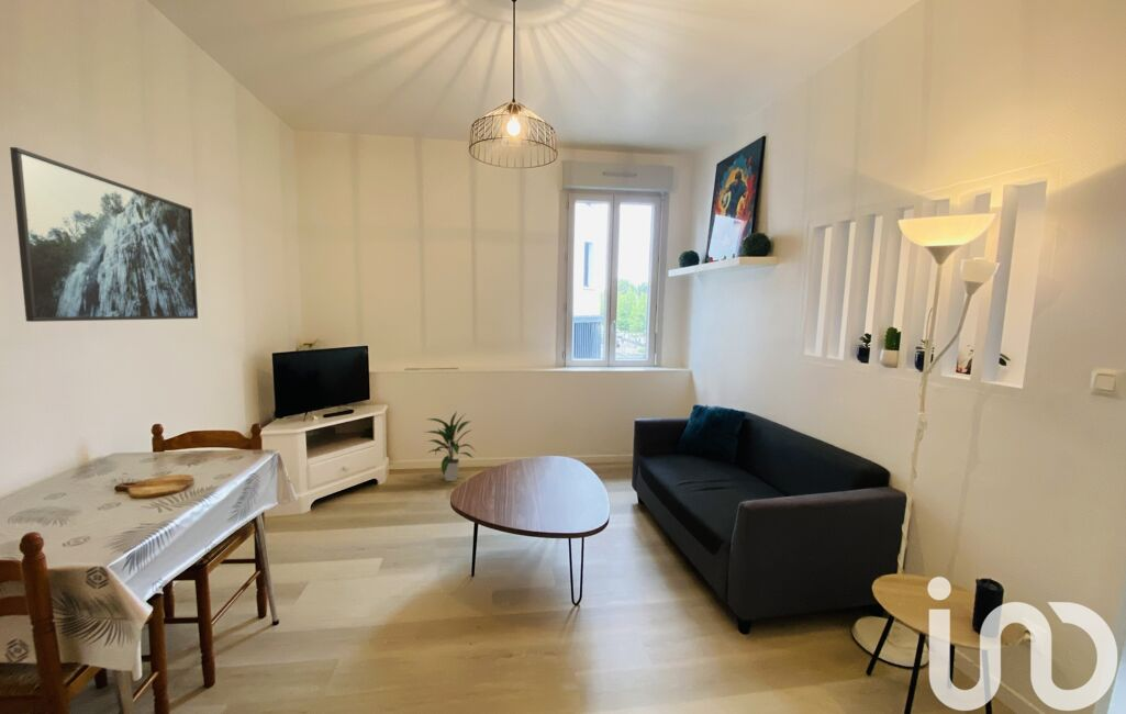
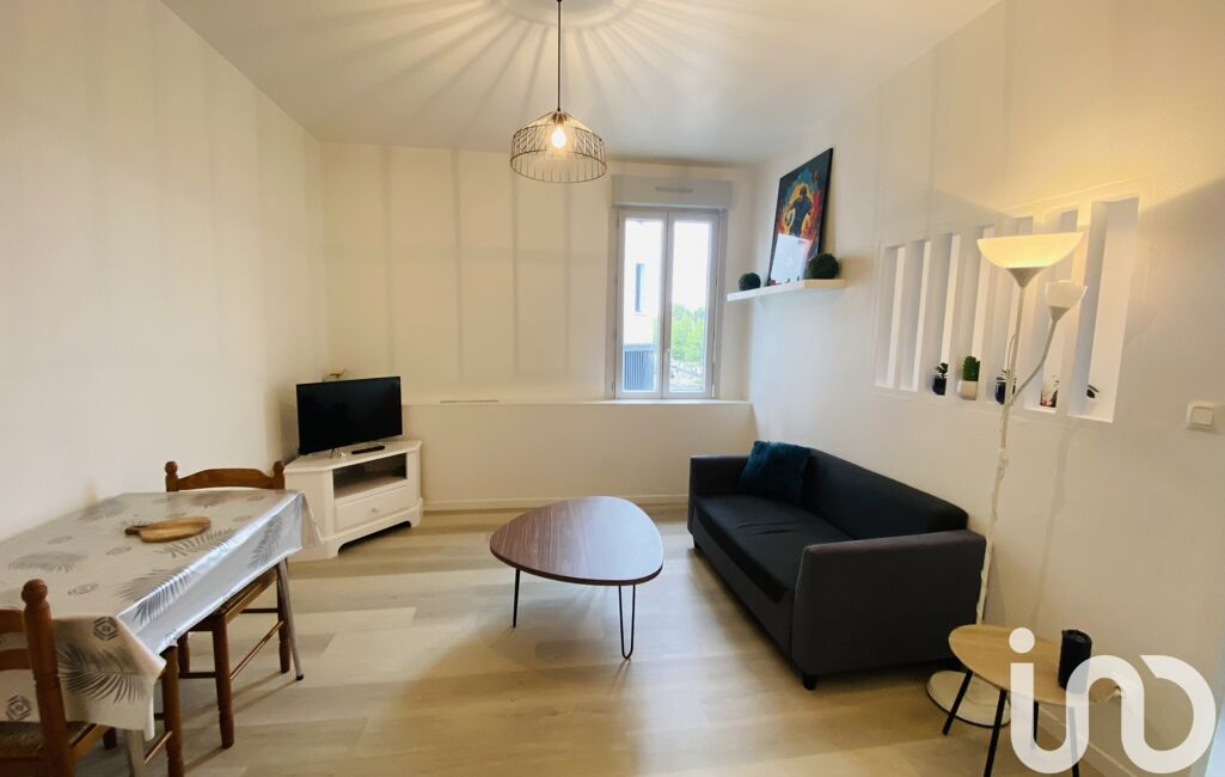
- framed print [9,146,199,323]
- indoor plant [421,410,476,482]
